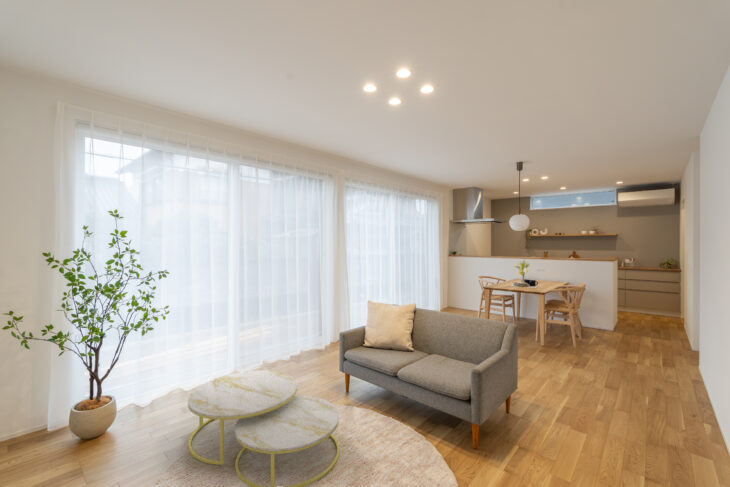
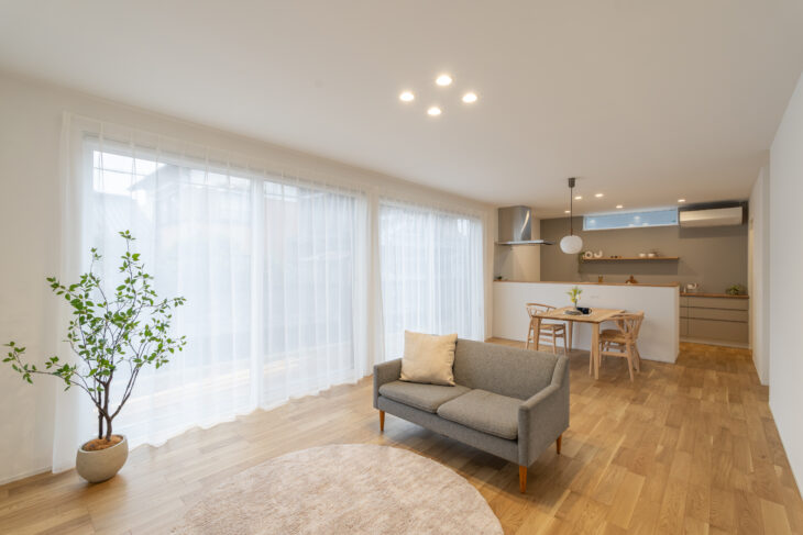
- coffee table [187,369,340,487]
